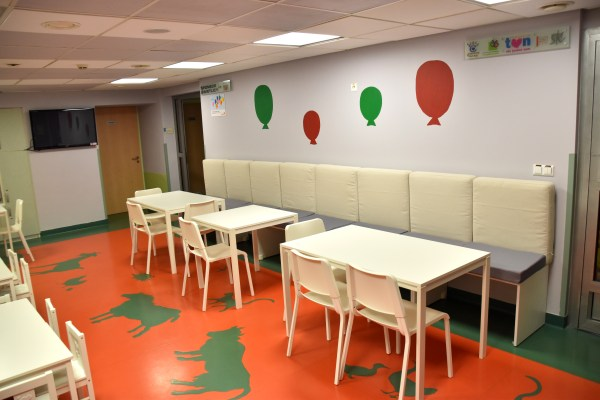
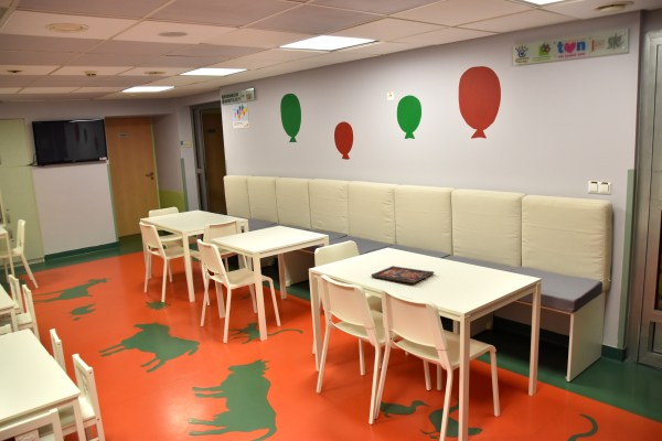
+ board game [371,265,436,284]
